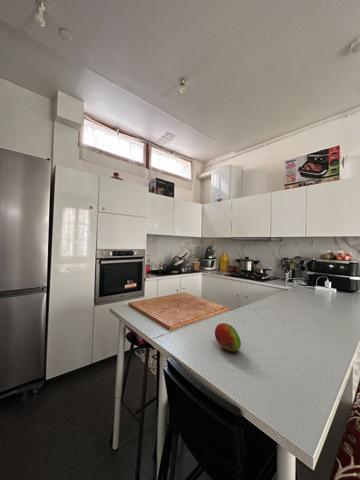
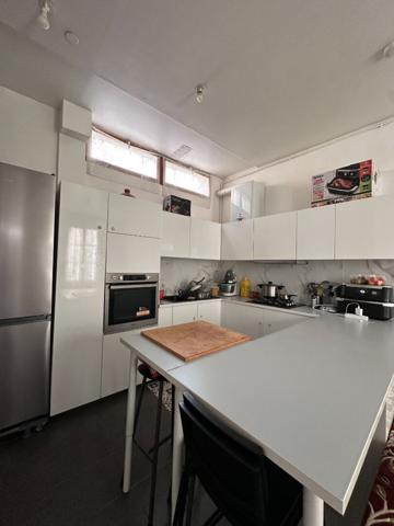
- fruit [214,322,242,352]
